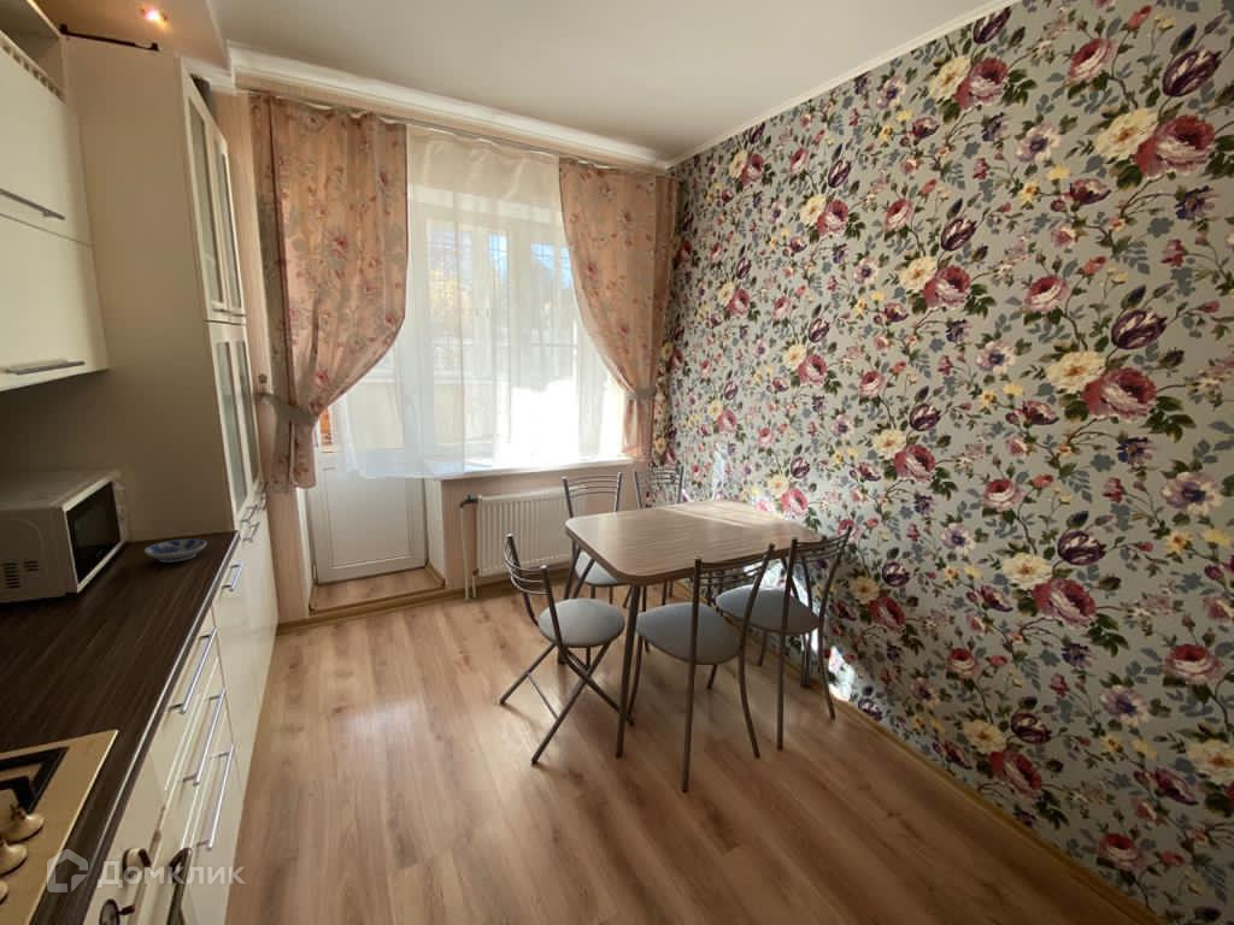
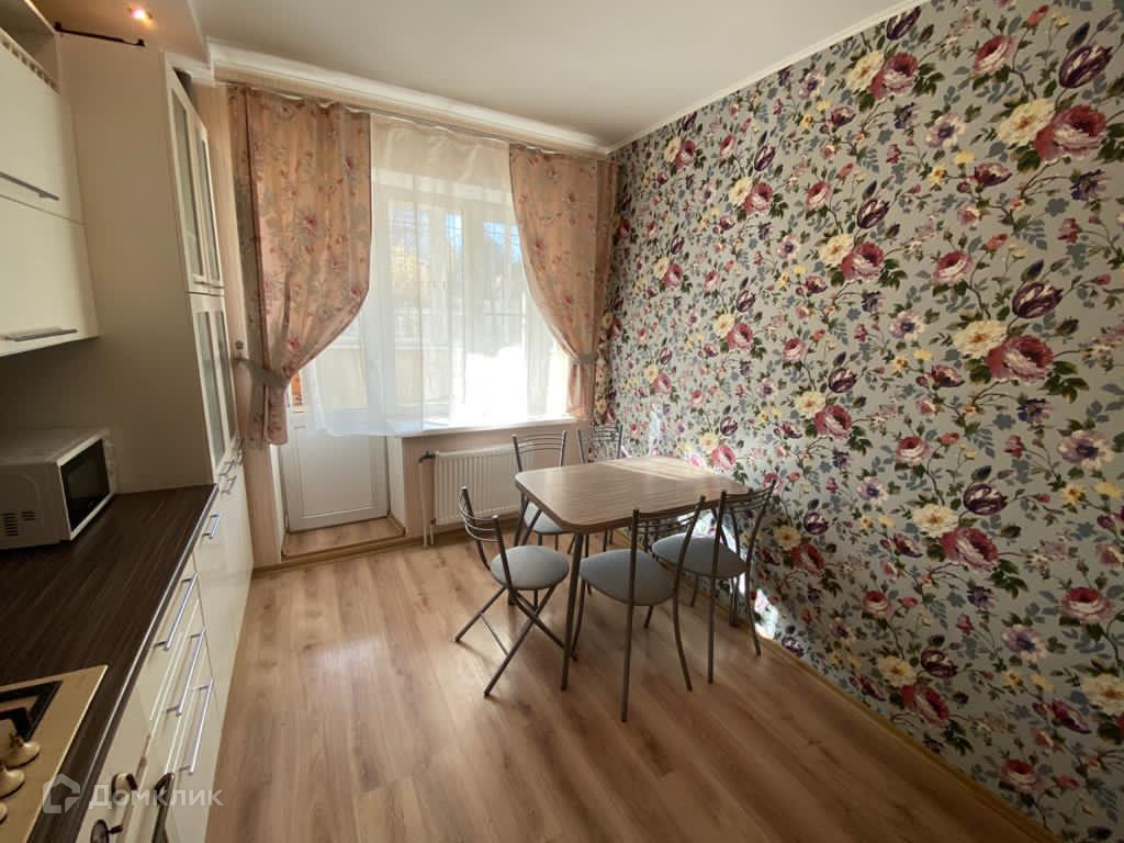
- bowl [143,537,208,564]
